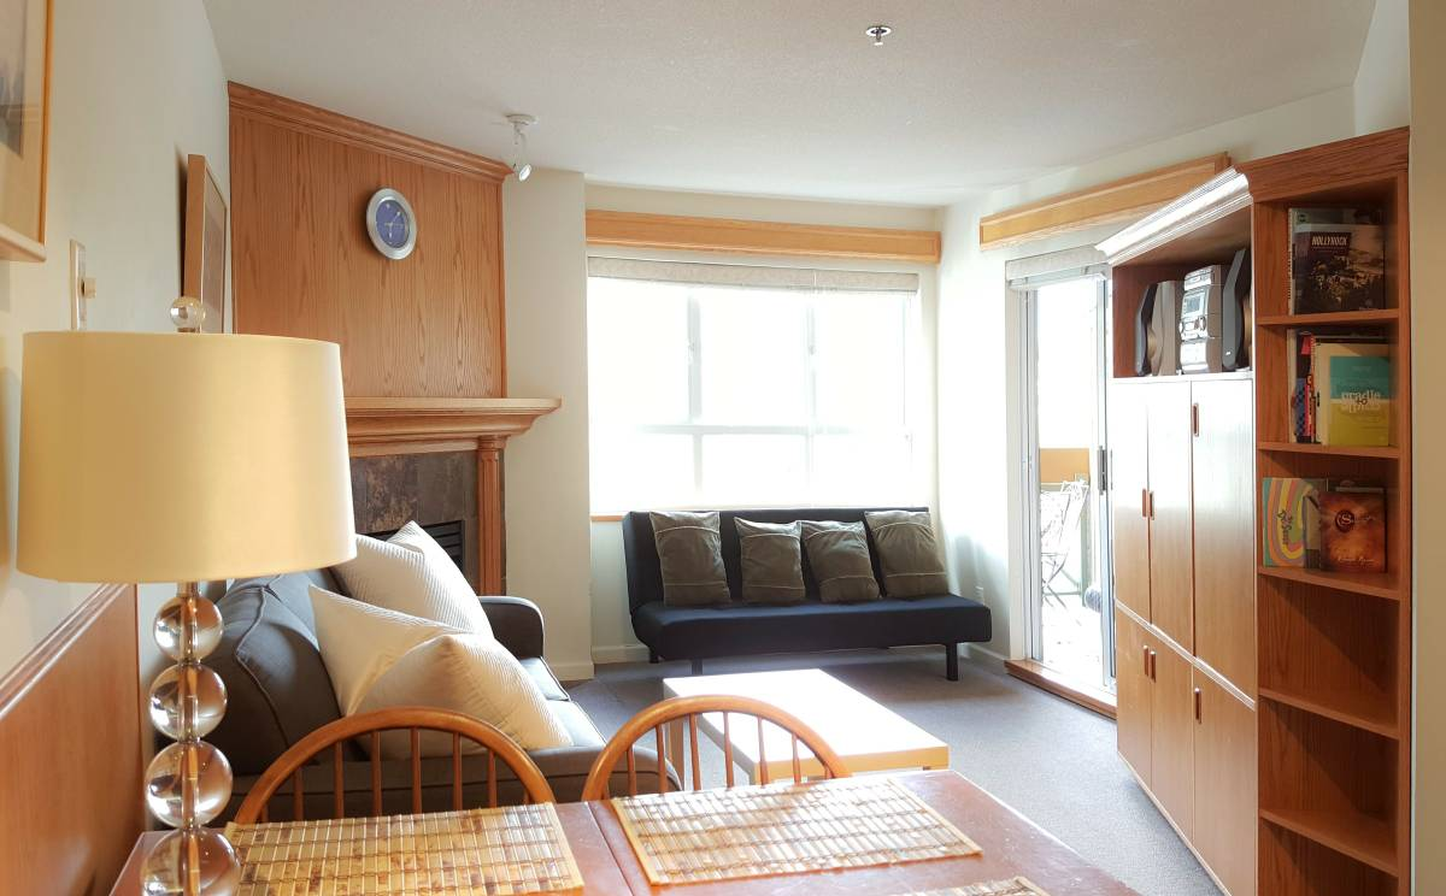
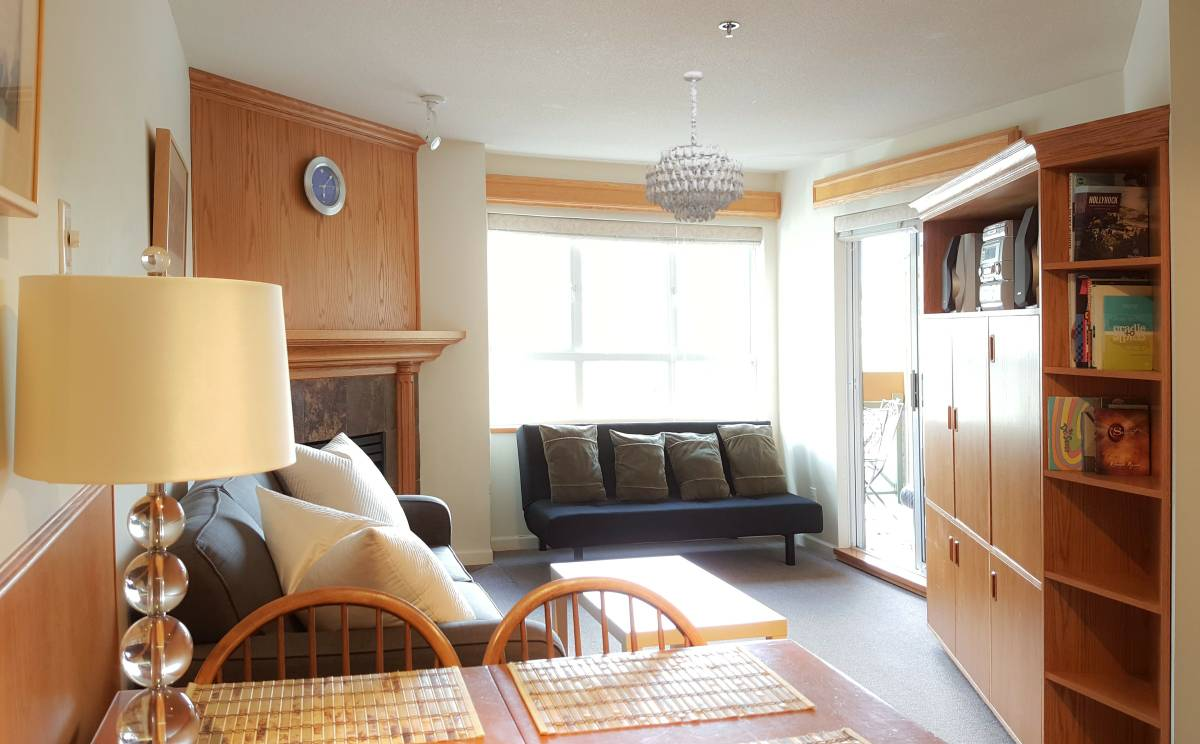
+ chandelier [644,70,745,224]
